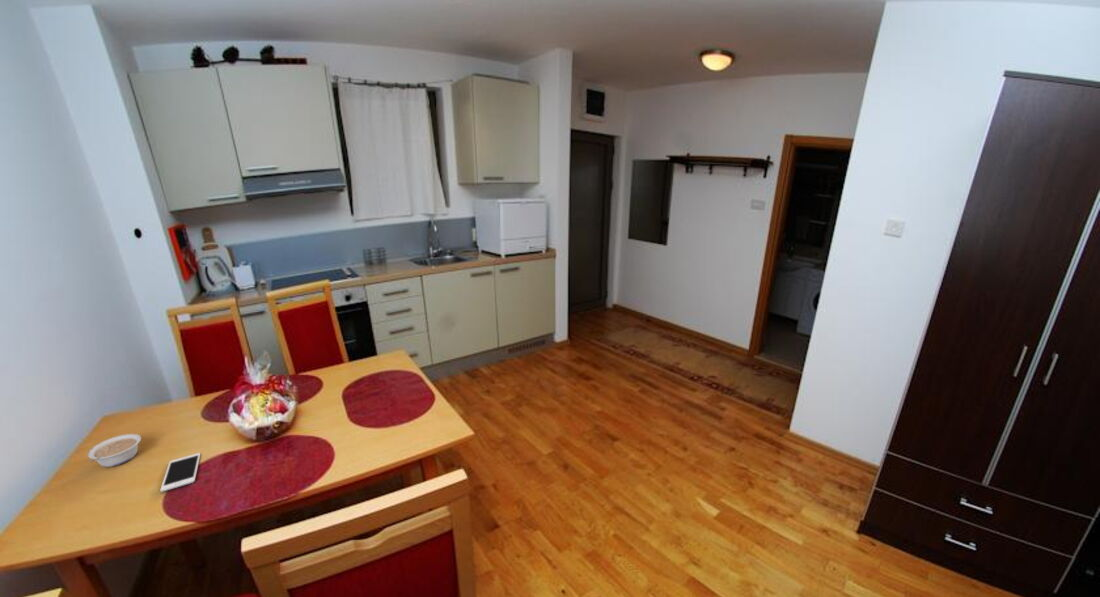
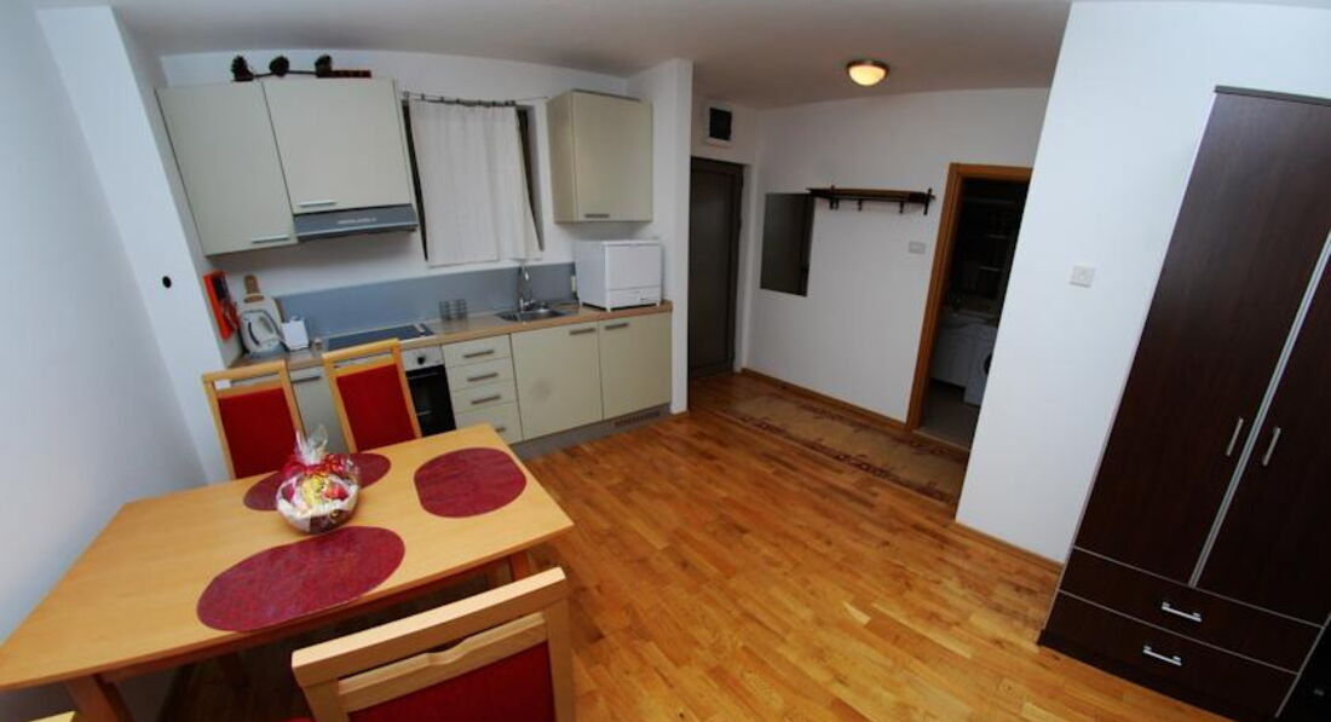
- legume [86,433,142,468]
- cell phone [159,452,202,493]
